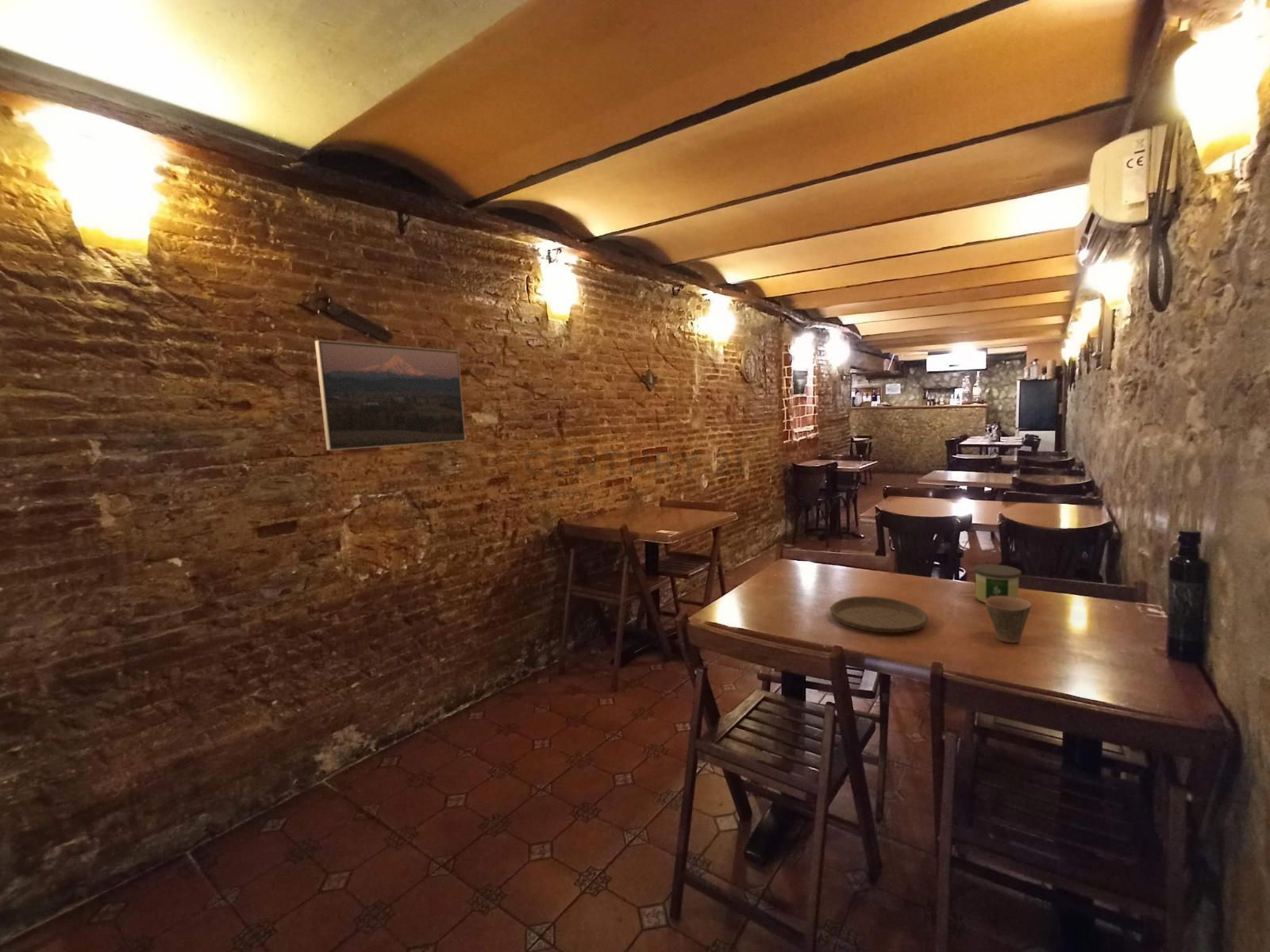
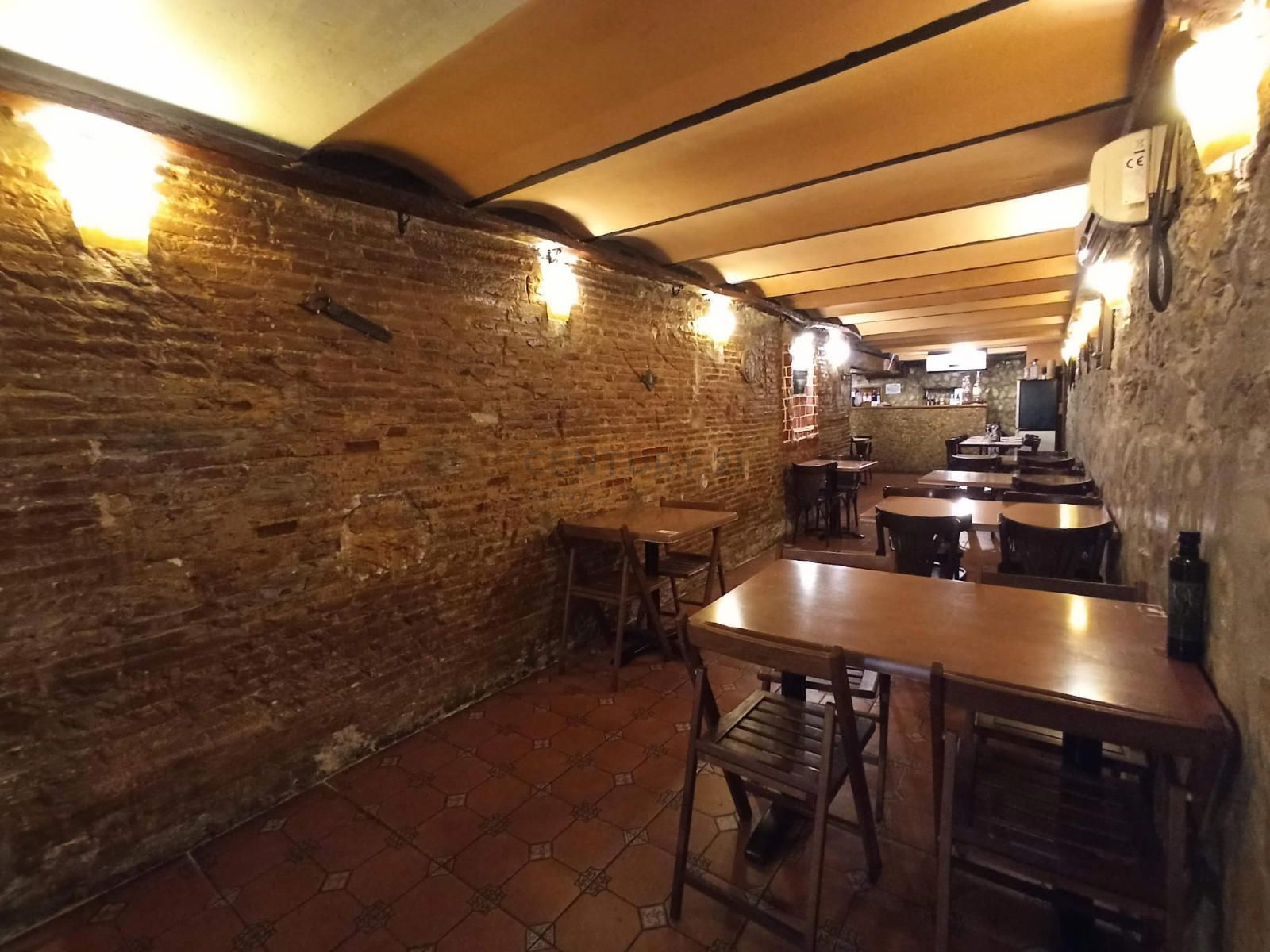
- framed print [314,340,467,451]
- candle [973,563,1022,604]
- cup [984,596,1032,643]
- plate [829,595,929,633]
